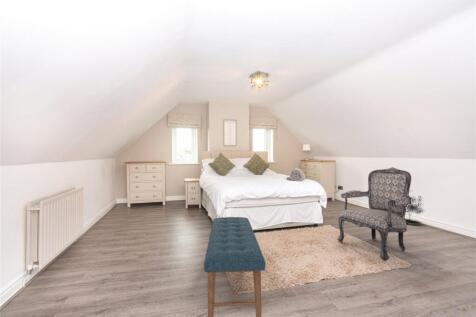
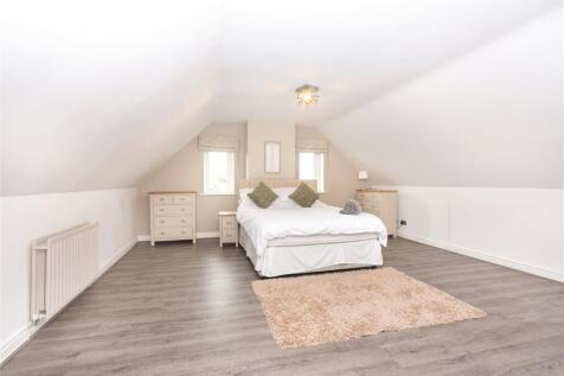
- armchair [336,166,412,262]
- bench [203,216,266,317]
- potted tree [404,189,426,226]
